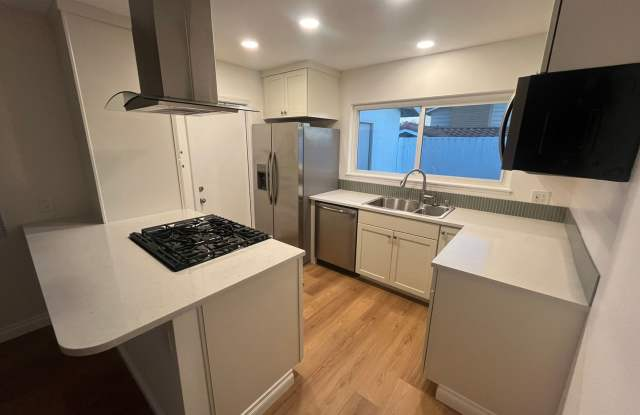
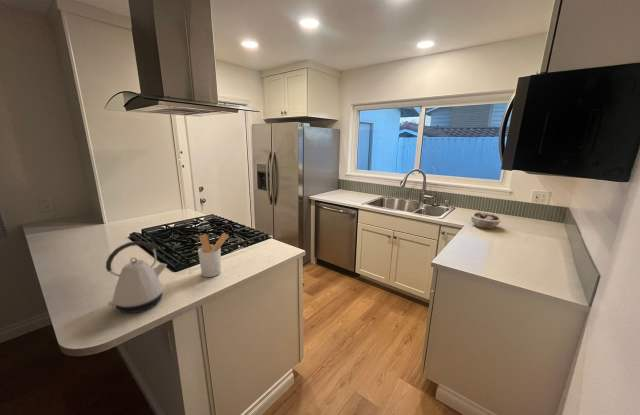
+ succulent planter [470,211,502,230]
+ kettle [105,240,168,314]
+ utensil holder [197,232,230,278]
